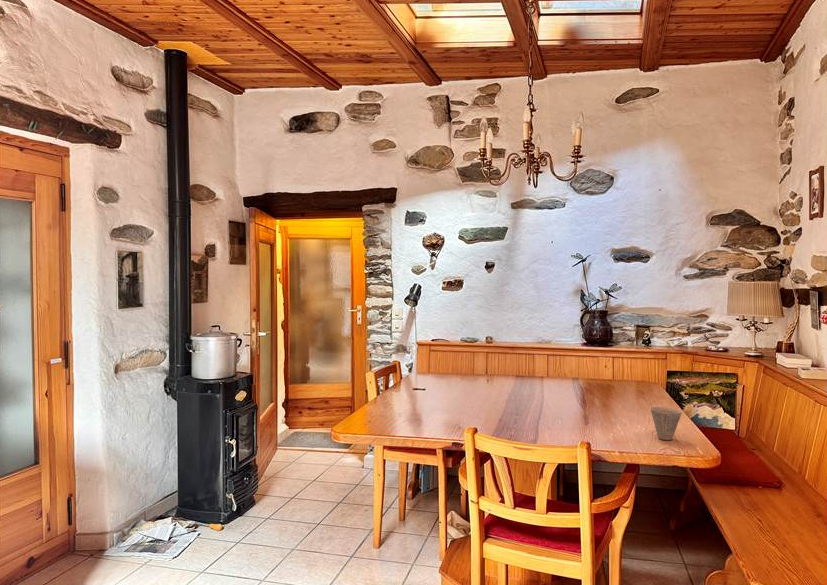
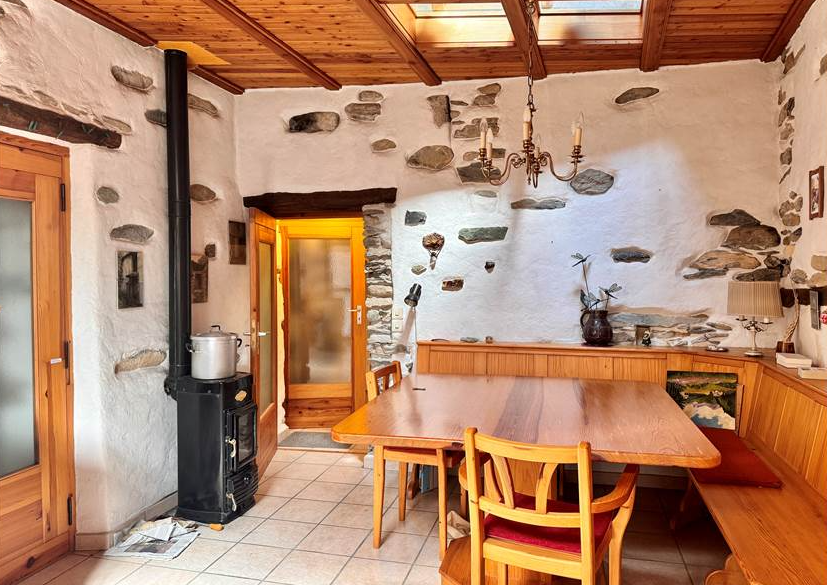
- cup [650,406,683,441]
